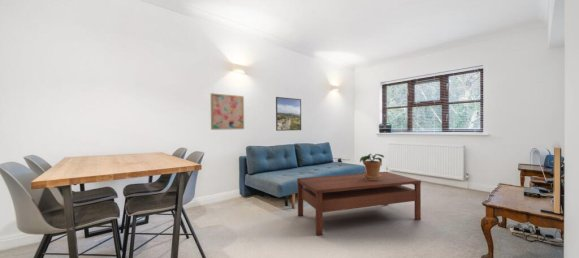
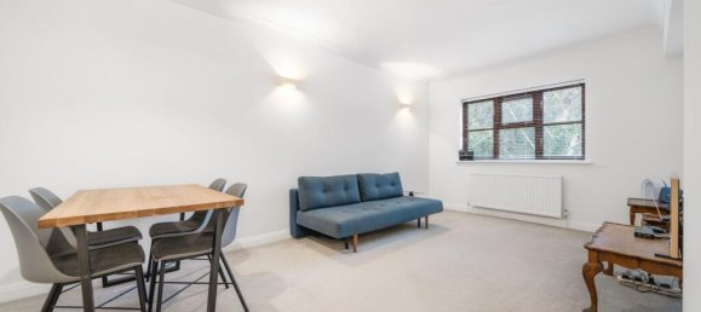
- wall art [210,92,245,131]
- potted plant [359,153,385,180]
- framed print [275,96,302,132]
- coffee table [296,171,422,236]
